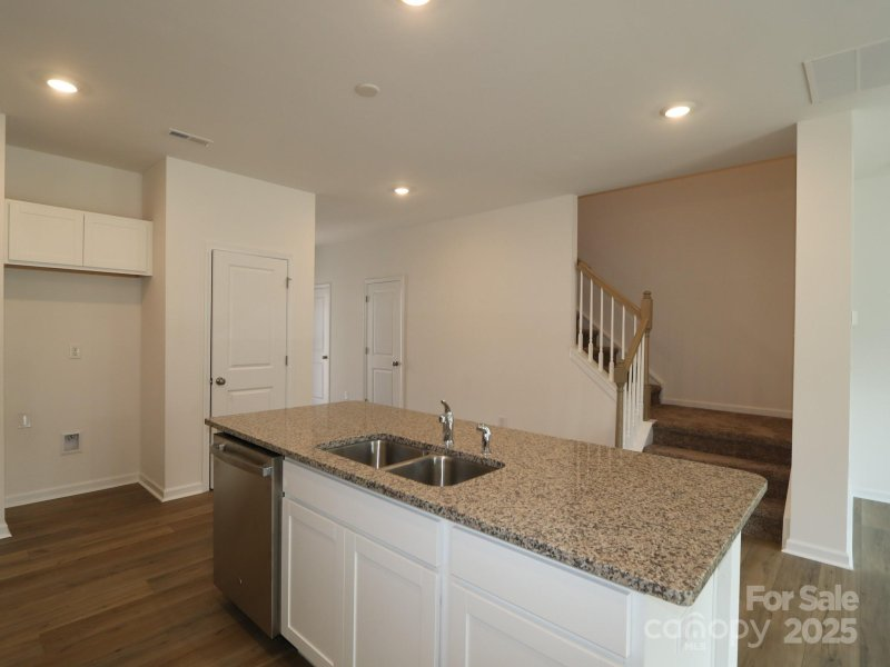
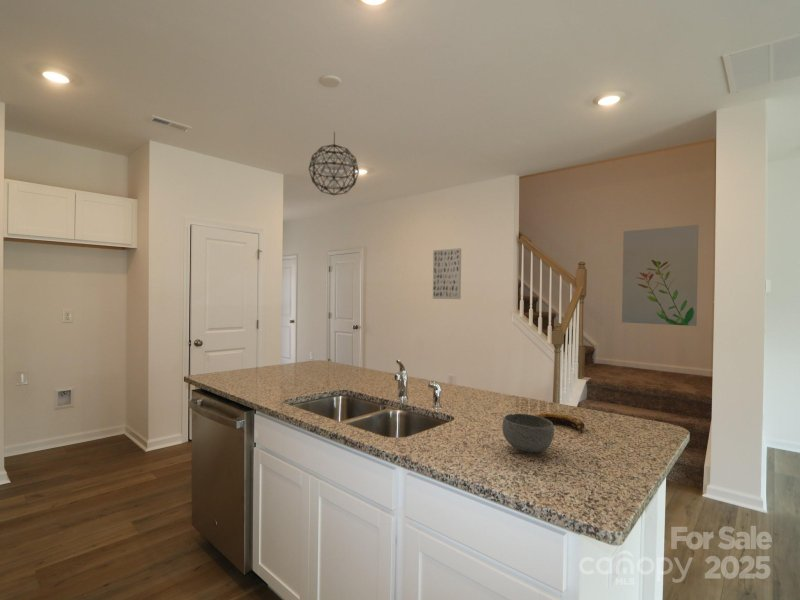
+ wall art [621,224,700,327]
+ banana [535,412,586,432]
+ wall art [432,247,462,300]
+ bowl [501,413,555,453]
+ pendant light [308,131,360,196]
